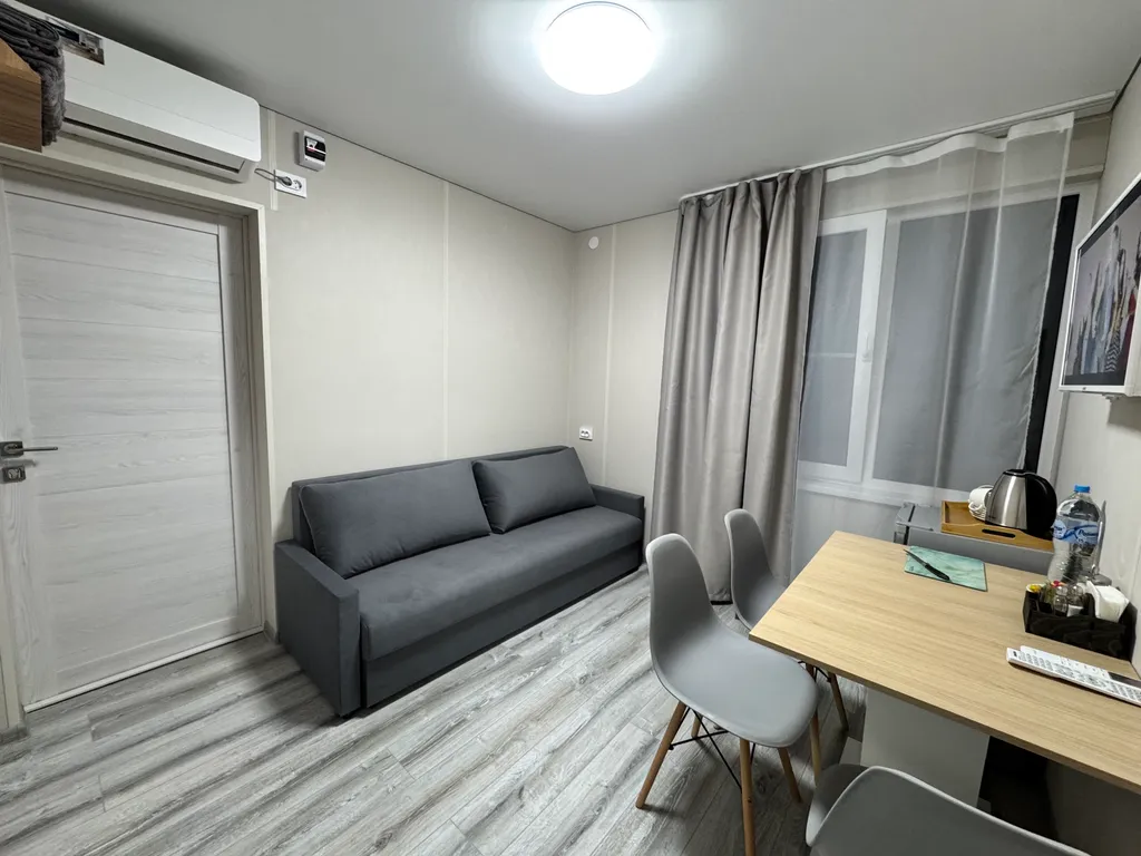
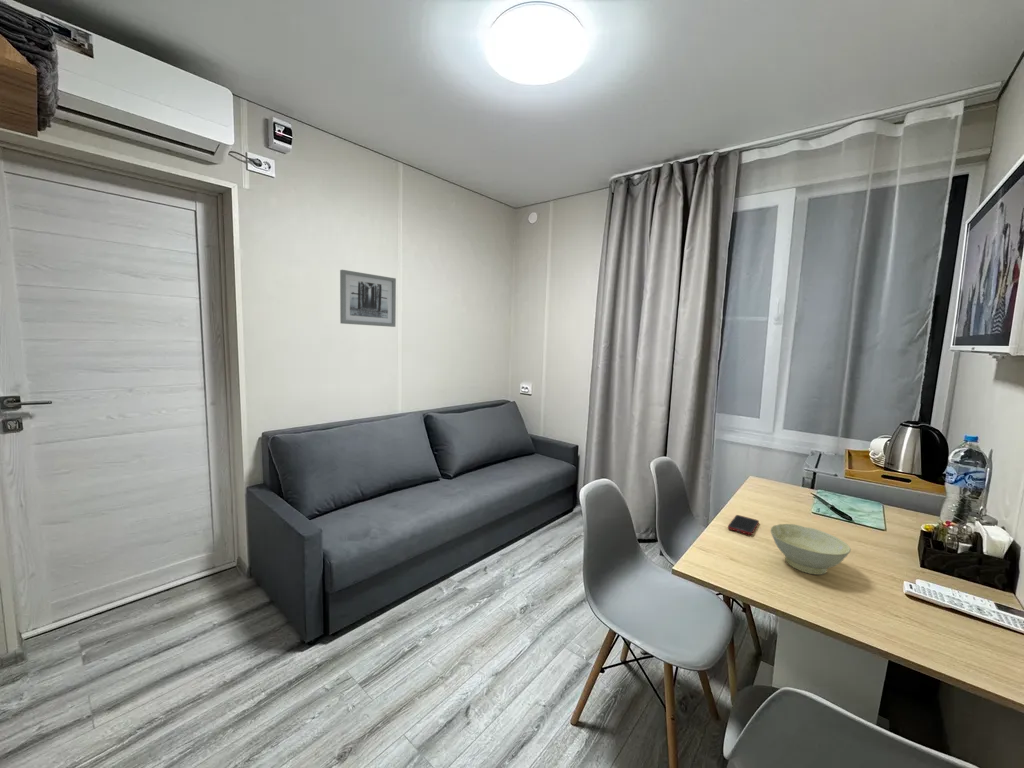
+ bowl [770,523,852,576]
+ wall art [339,269,397,328]
+ cell phone [727,514,760,536]
